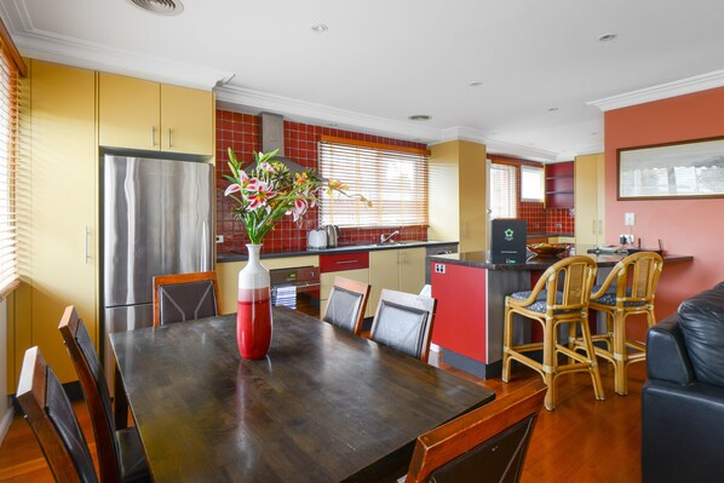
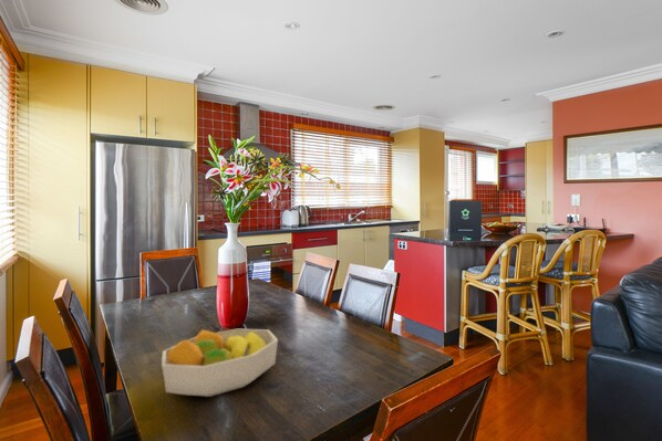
+ fruit bowl [161,328,279,398]
